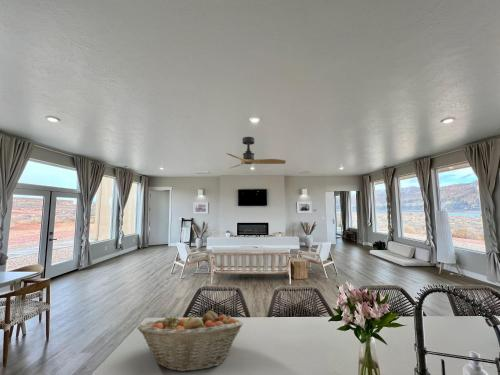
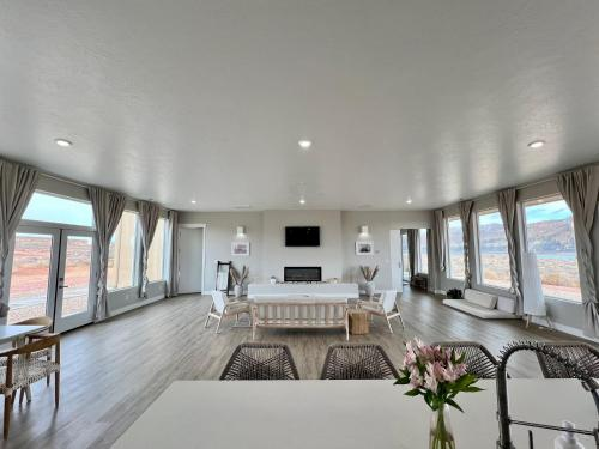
- fruit basket [136,309,244,373]
- ceiling fan [225,136,287,169]
